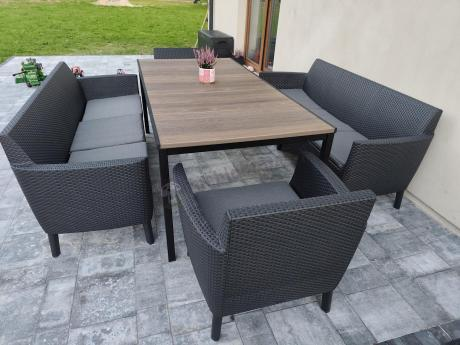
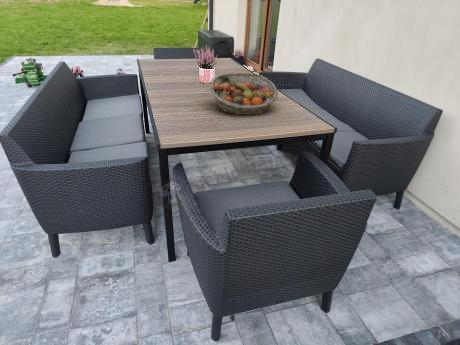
+ fruit basket [209,71,279,116]
